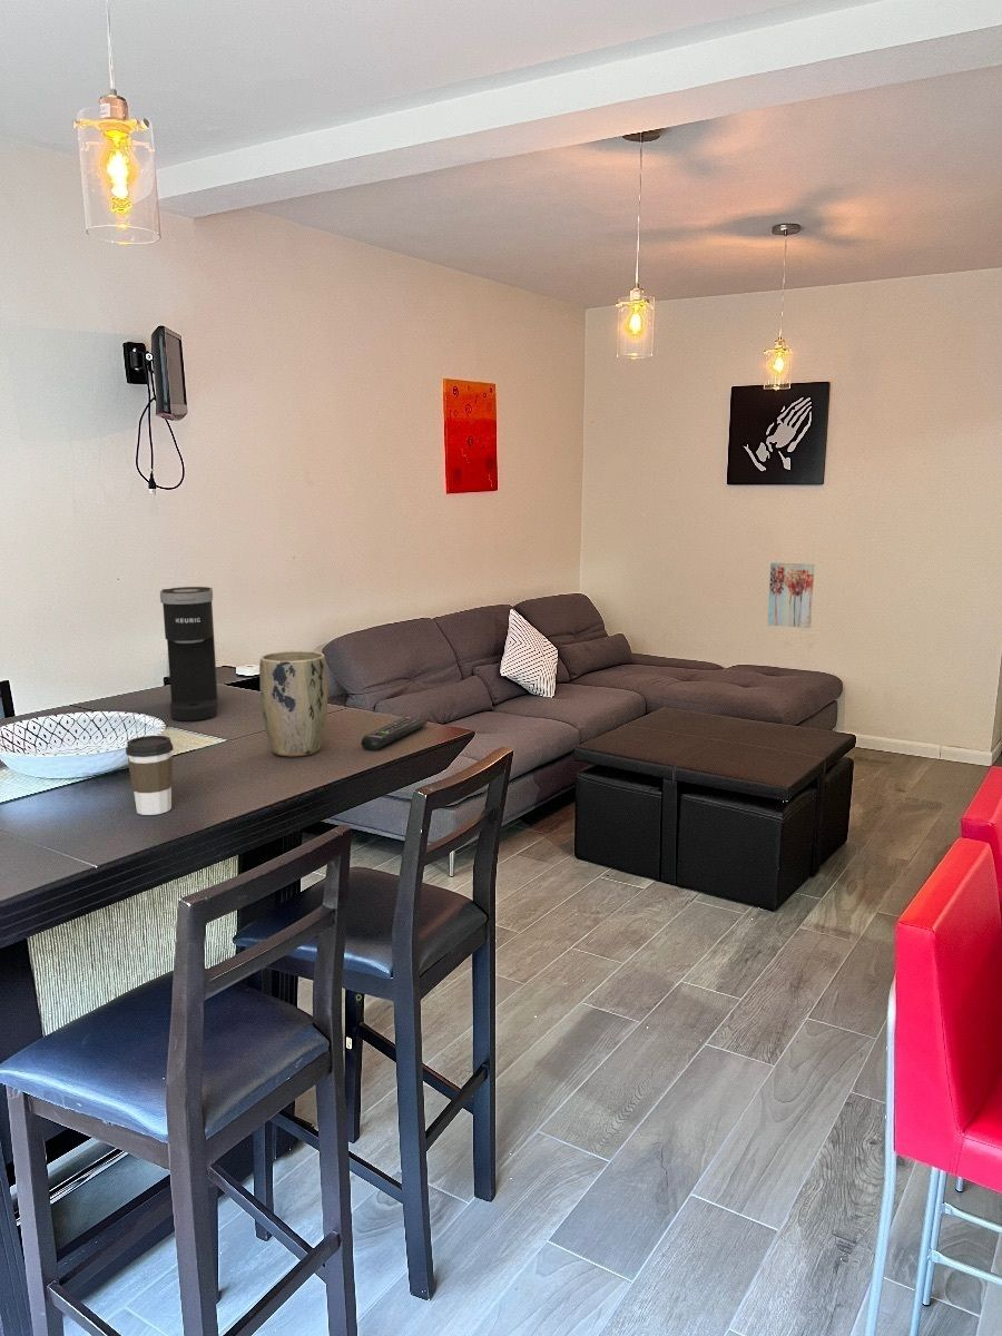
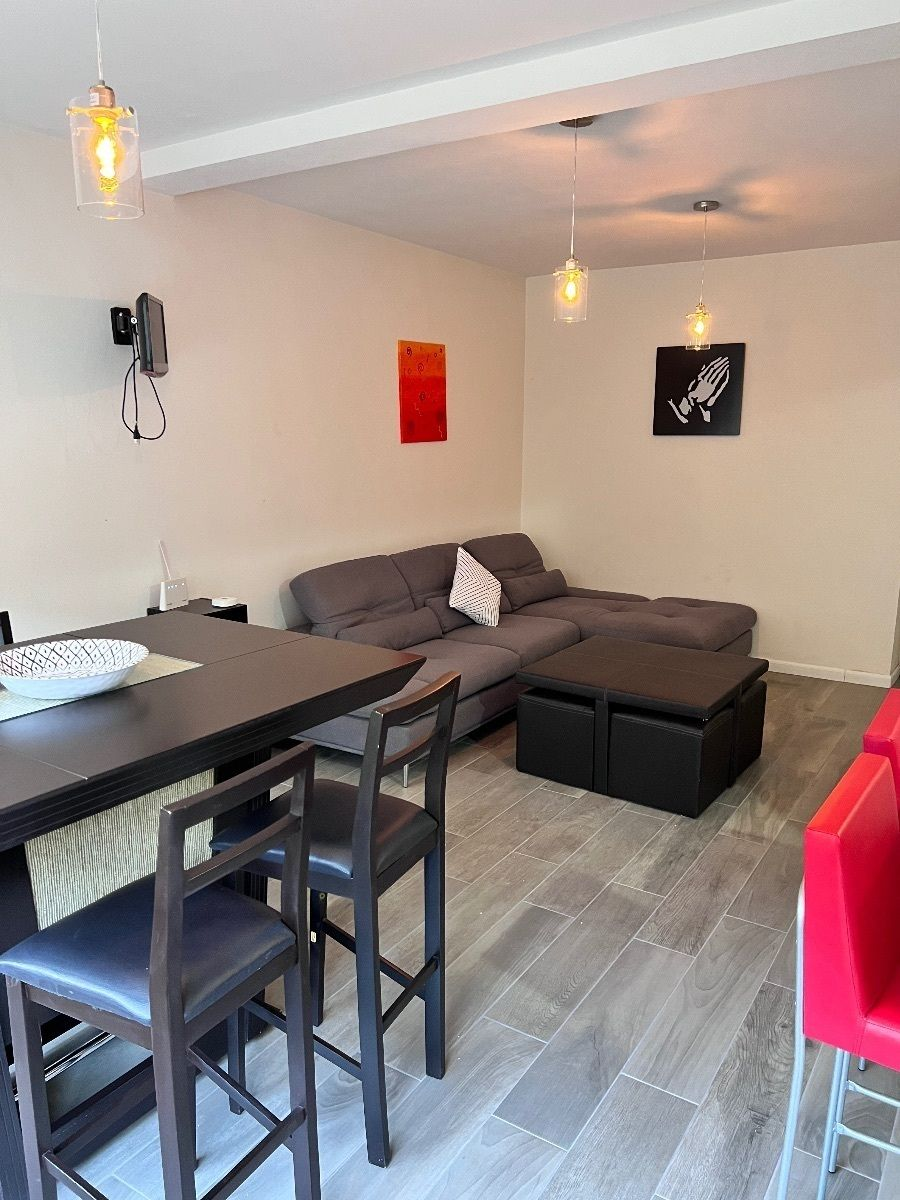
- coffee cup [125,735,175,816]
- plant pot [258,650,328,757]
- wall art [767,562,815,629]
- remote control [360,716,429,752]
- coffee maker [159,586,219,721]
